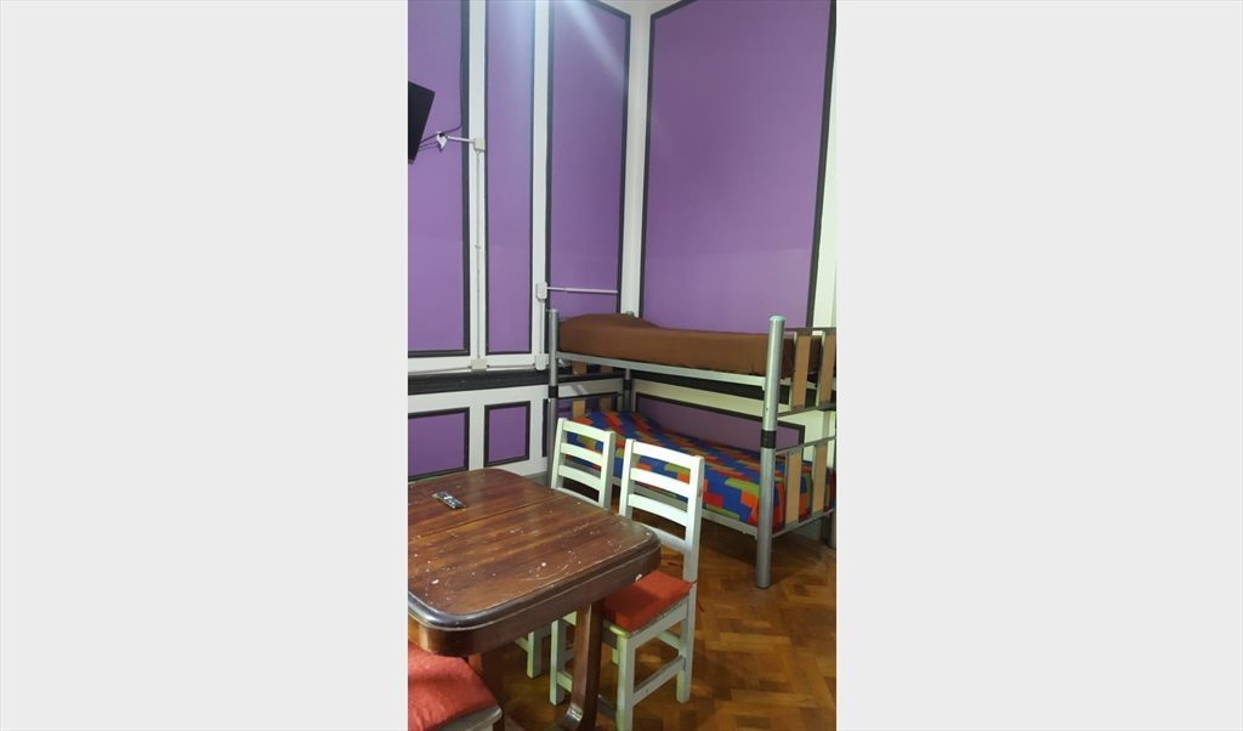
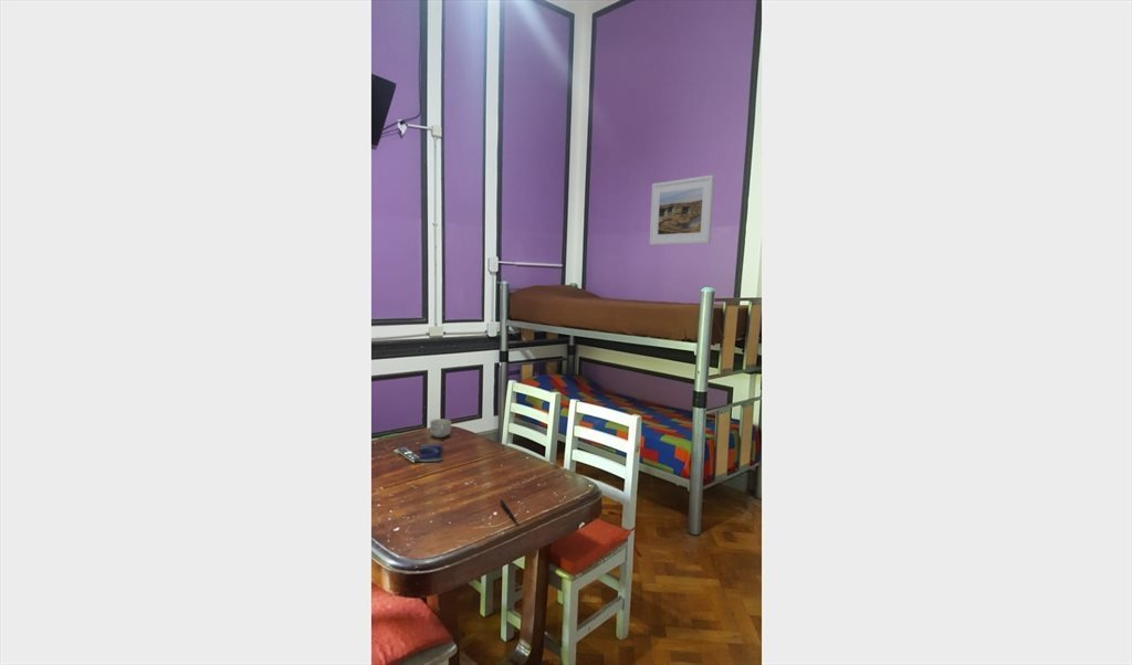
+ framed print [649,173,715,246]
+ pen [499,498,520,526]
+ smartphone [418,443,443,463]
+ cup [429,418,452,439]
